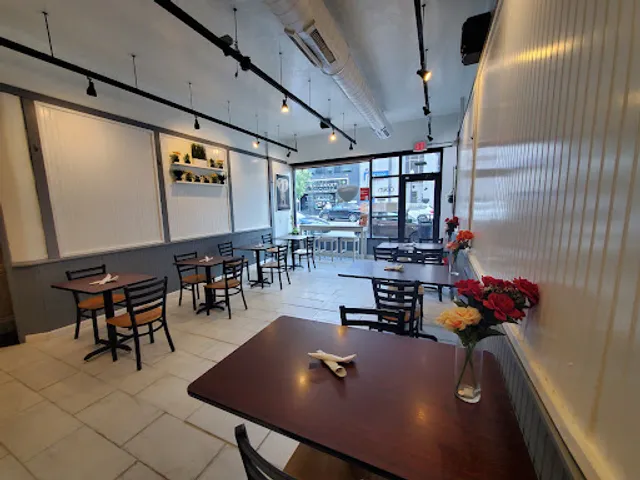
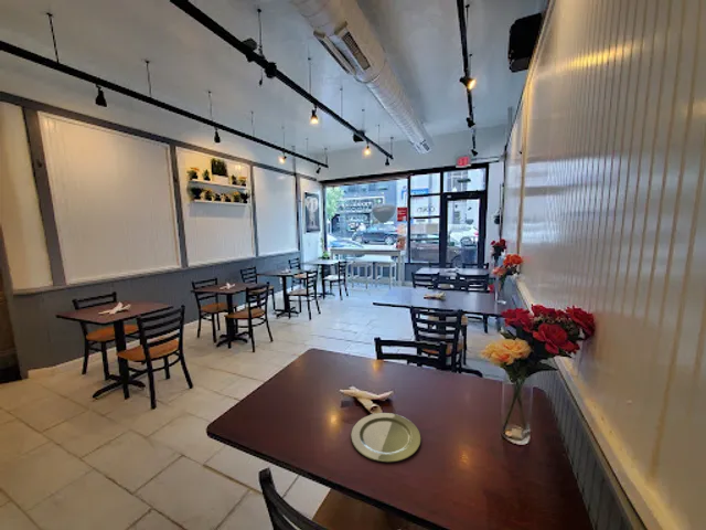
+ plate [350,412,421,464]
